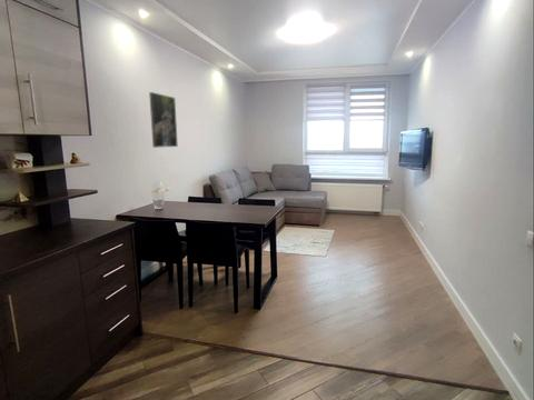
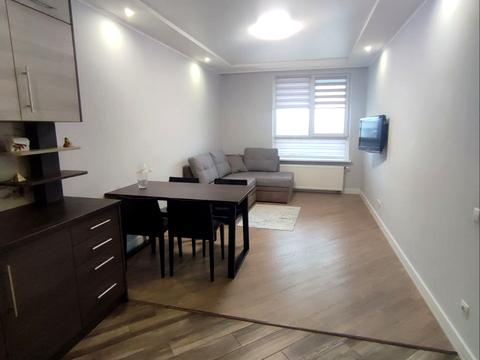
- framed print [148,91,179,149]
